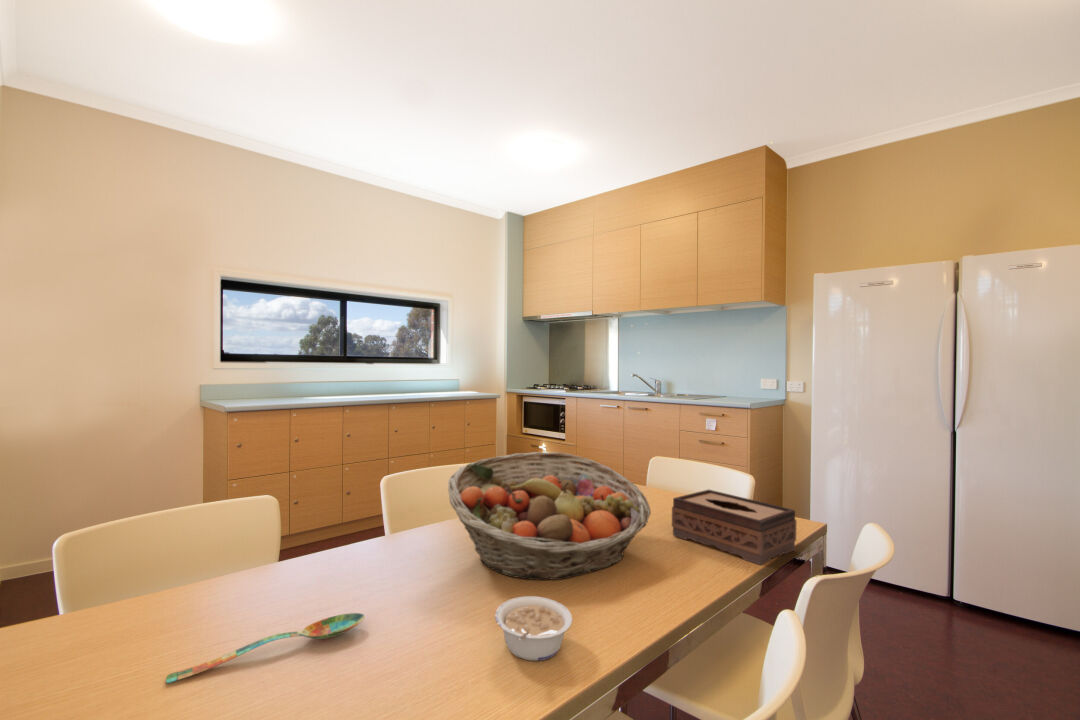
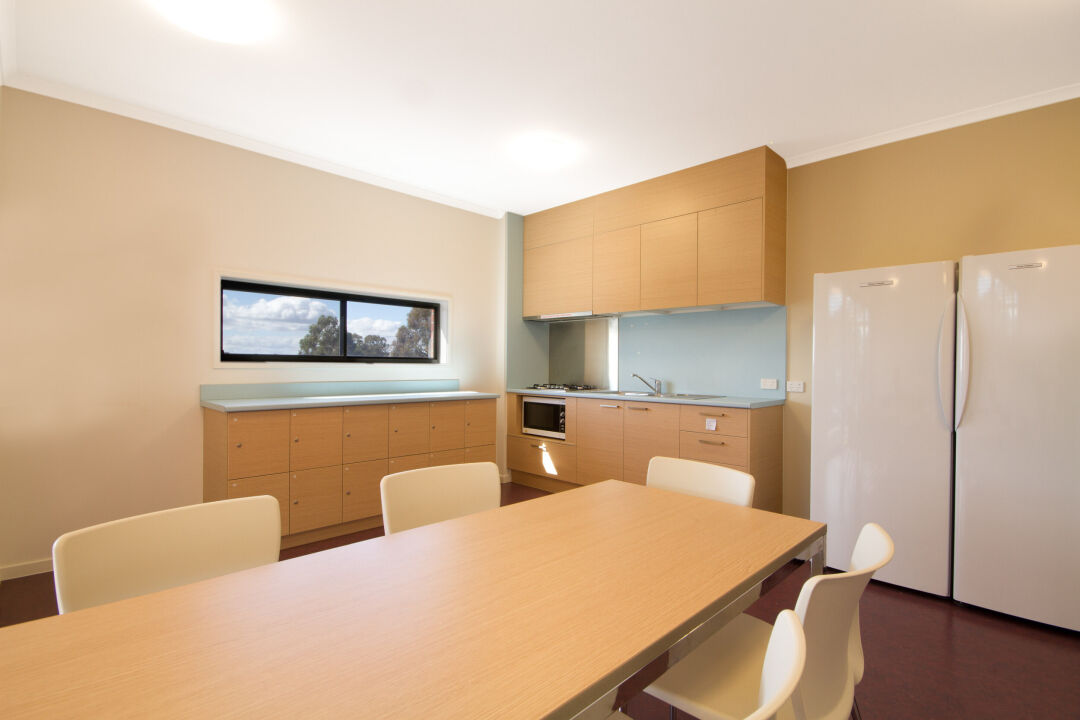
- legume [494,595,574,662]
- fruit basket [447,451,652,581]
- tissue box [671,489,797,566]
- spoon [165,612,366,684]
